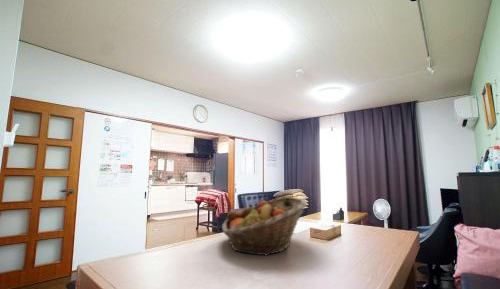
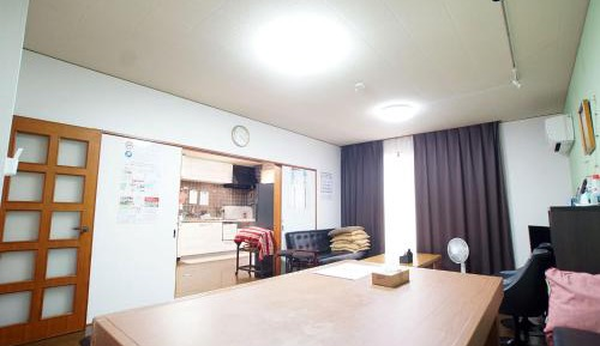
- fruit basket [221,196,308,257]
